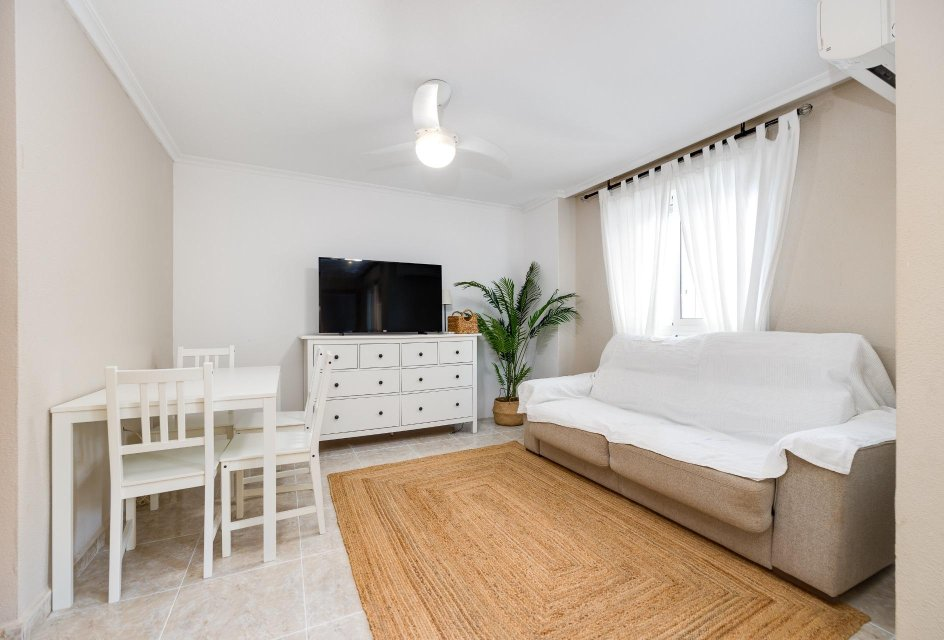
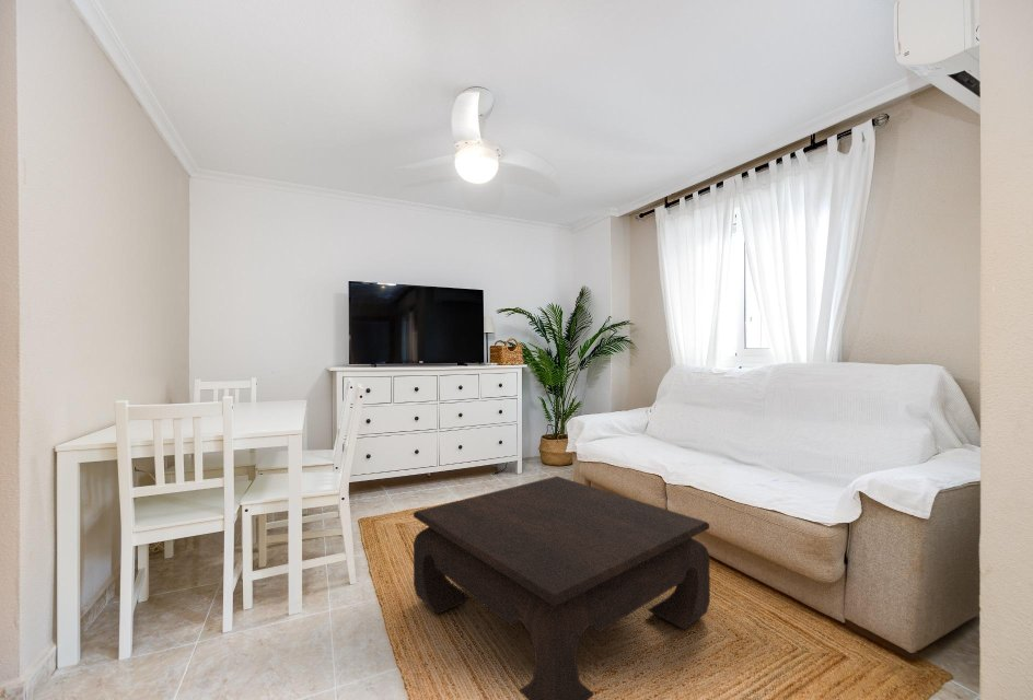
+ coffee table [413,475,711,700]
